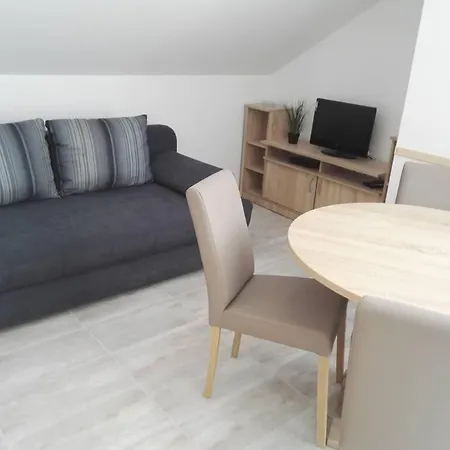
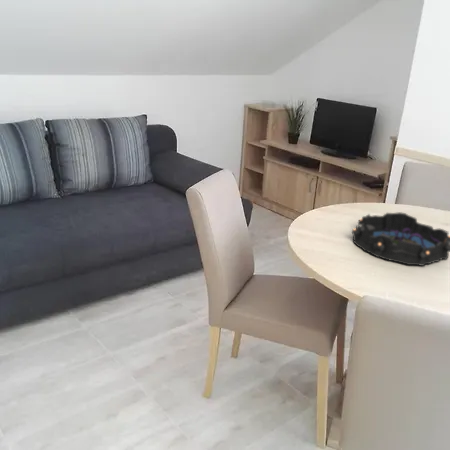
+ decorative bowl [351,211,450,267]
